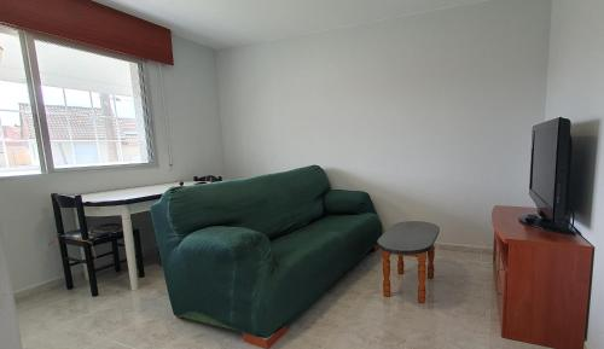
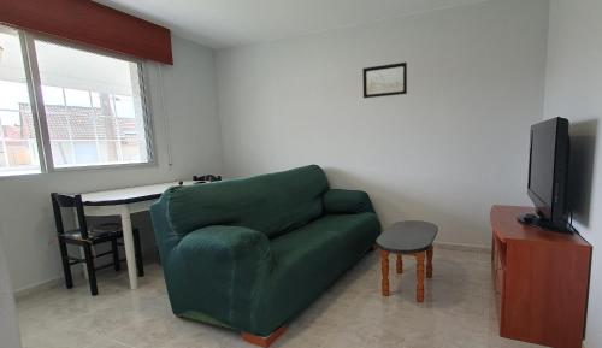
+ wall art [361,61,408,99]
